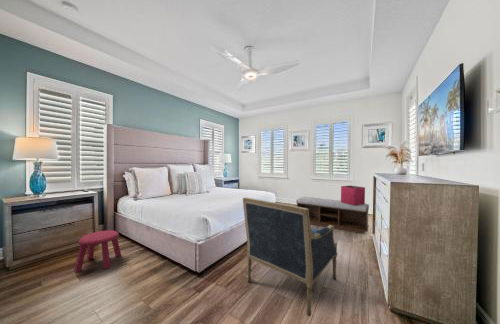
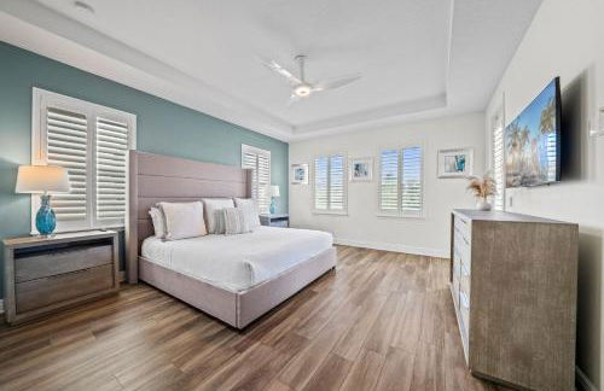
- stool [73,229,122,273]
- storage bin [340,185,366,205]
- armchair [242,196,338,317]
- bench [296,196,370,235]
